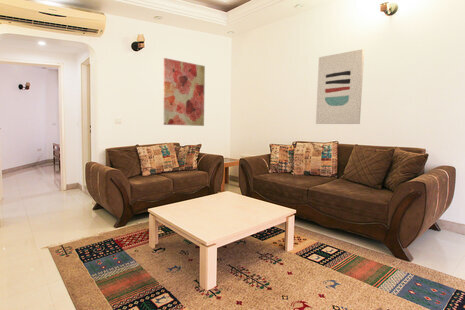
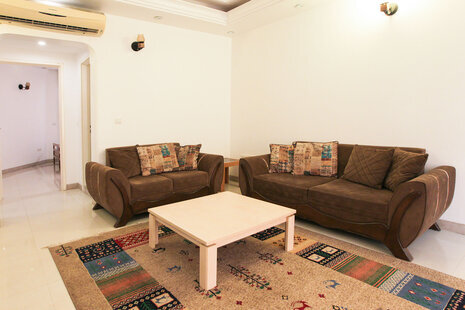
- wall art [315,48,365,125]
- wall art [163,57,206,127]
